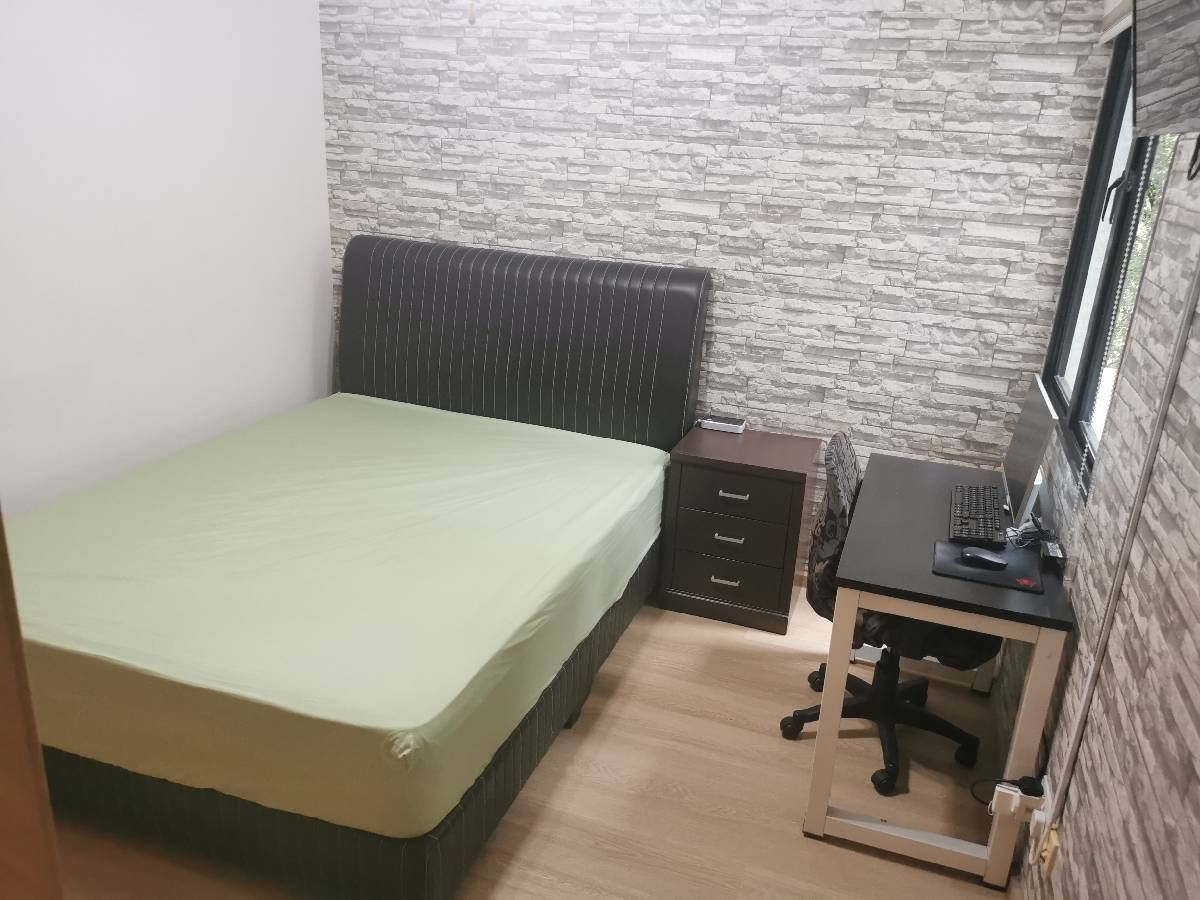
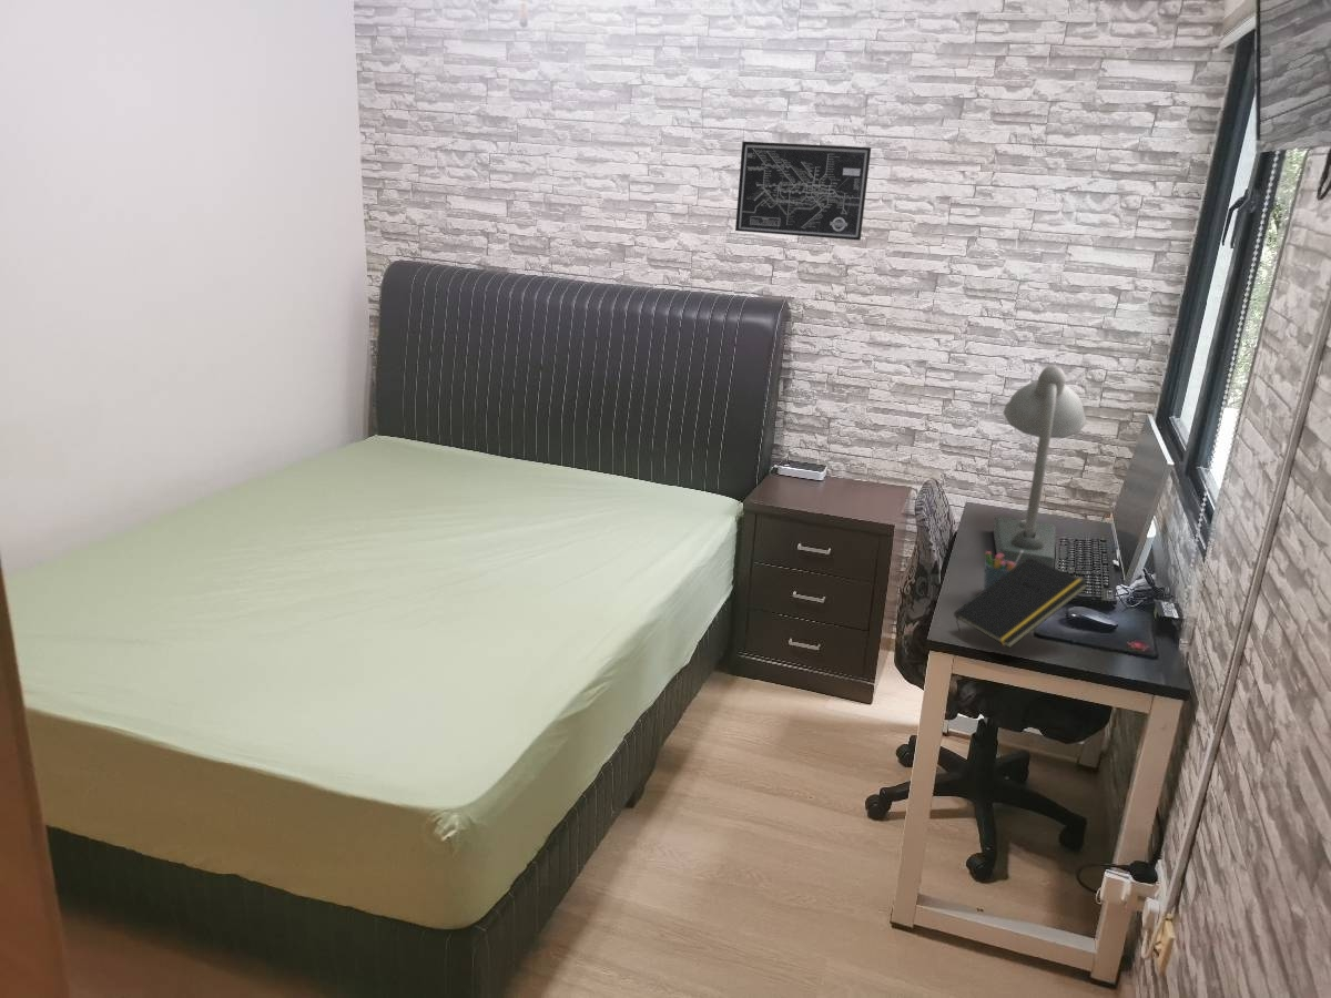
+ wall art [734,141,872,242]
+ pen holder [983,550,1023,590]
+ desk lamp [992,365,1088,568]
+ notepad [953,557,1089,649]
